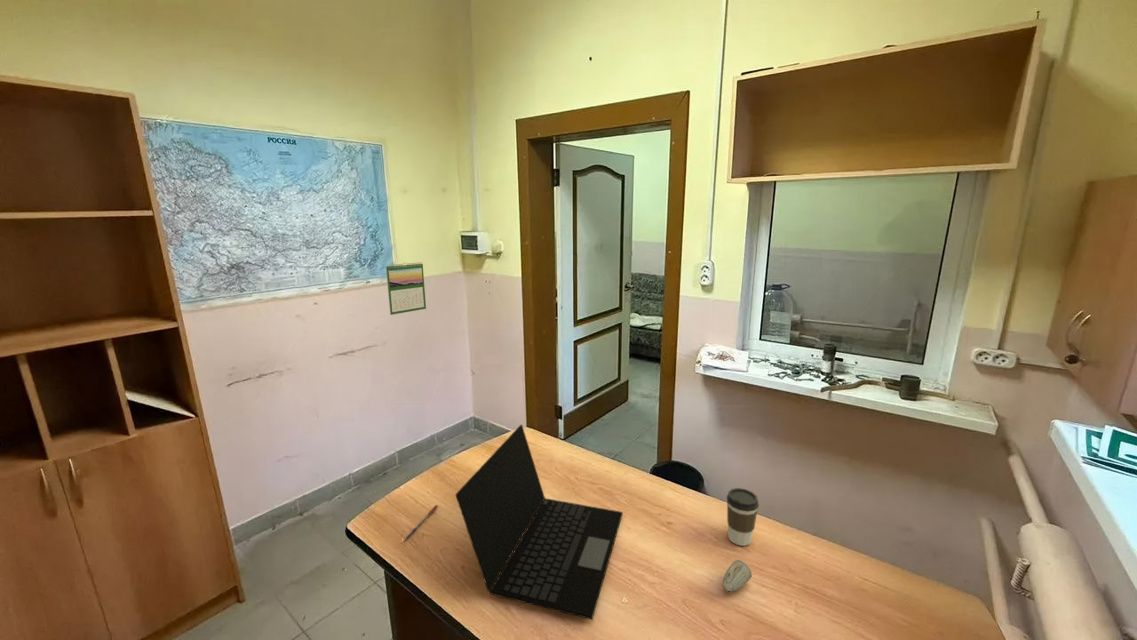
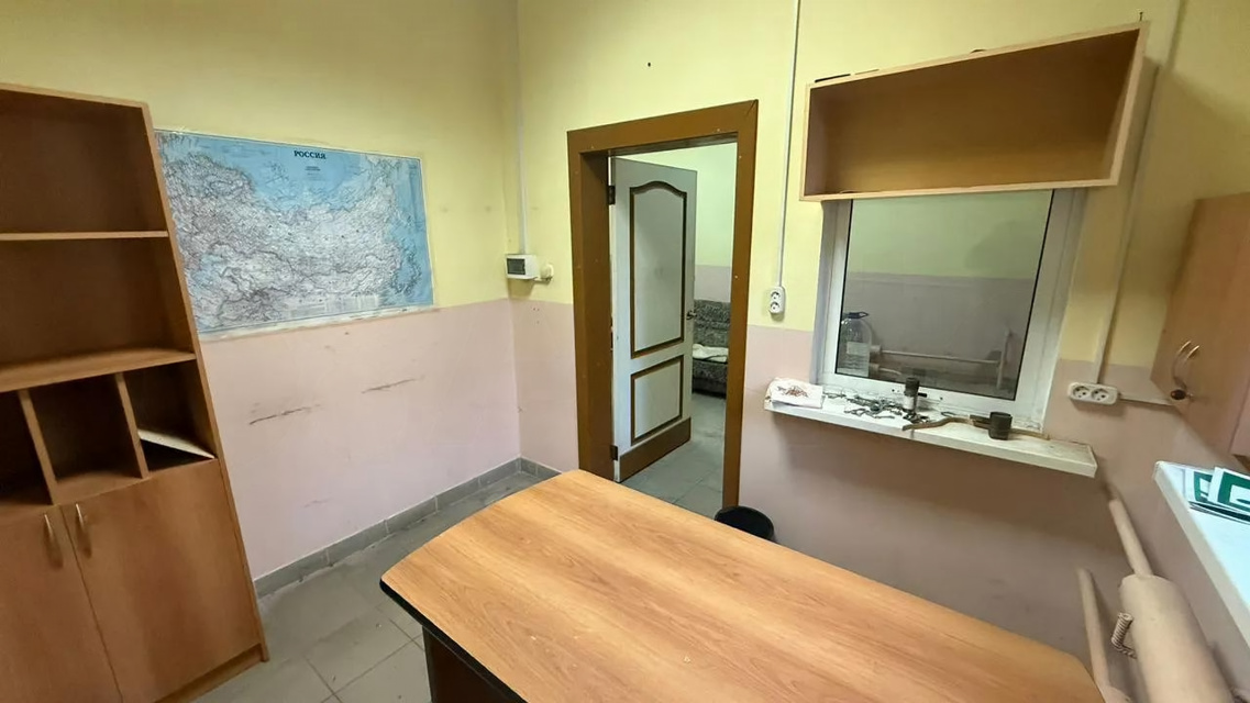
- pen [404,504,438,542]
- calendar [385,262,427,316]
- coffee cup [726,487,760,547]
- laptop [454,424,624,620]
- computer mouse [722,559,753,594]
